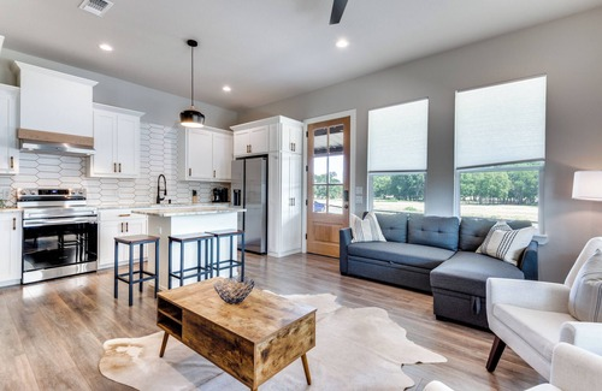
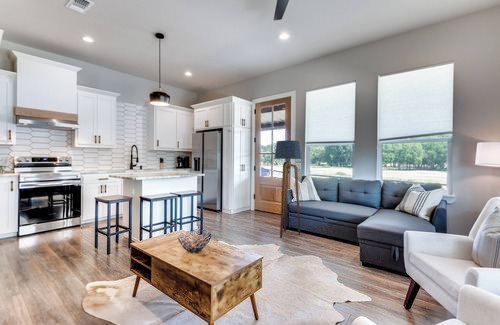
+ floor lamp [273,140,303,239]
